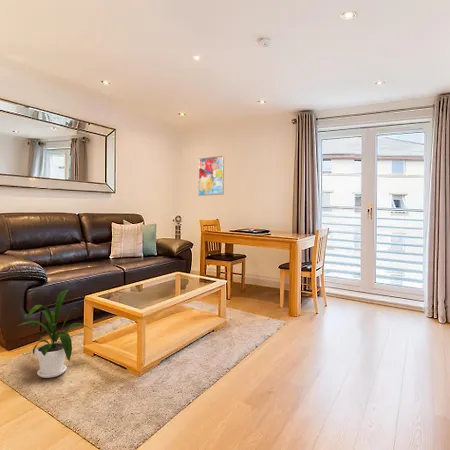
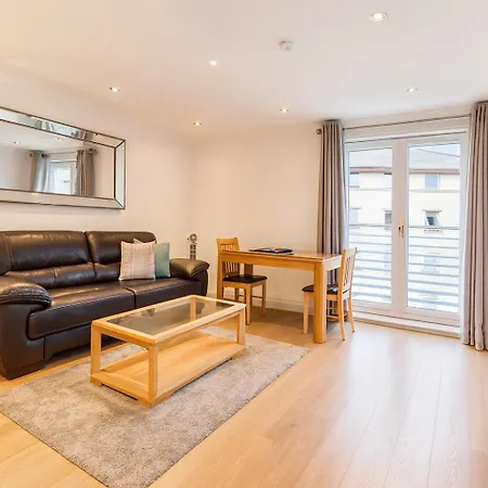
- house plant [16,288,95,379]
- wall art [197,155,225,197]
